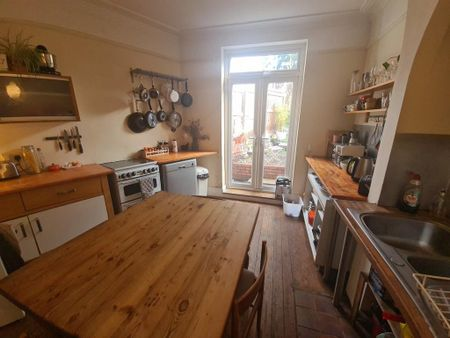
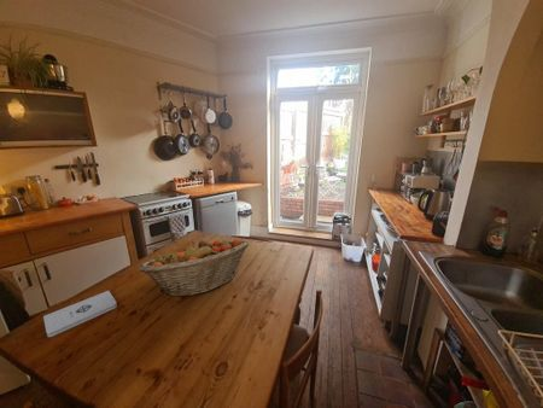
+ fruit basket [138,238,250,297]
+ notepad [42,290,118,338]
